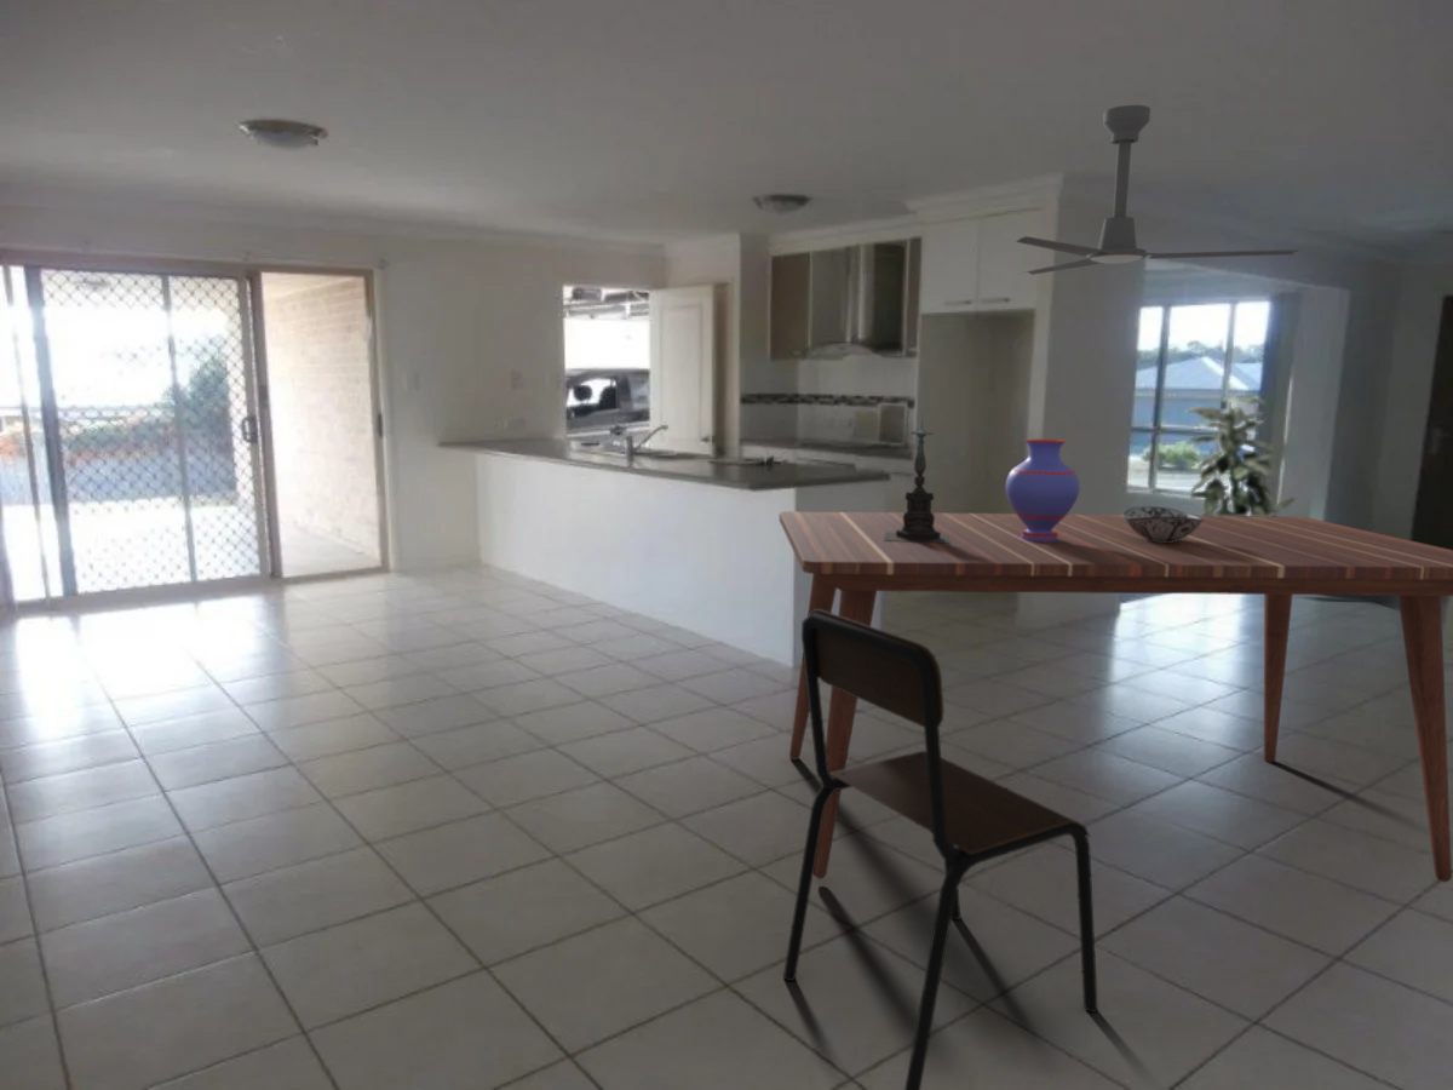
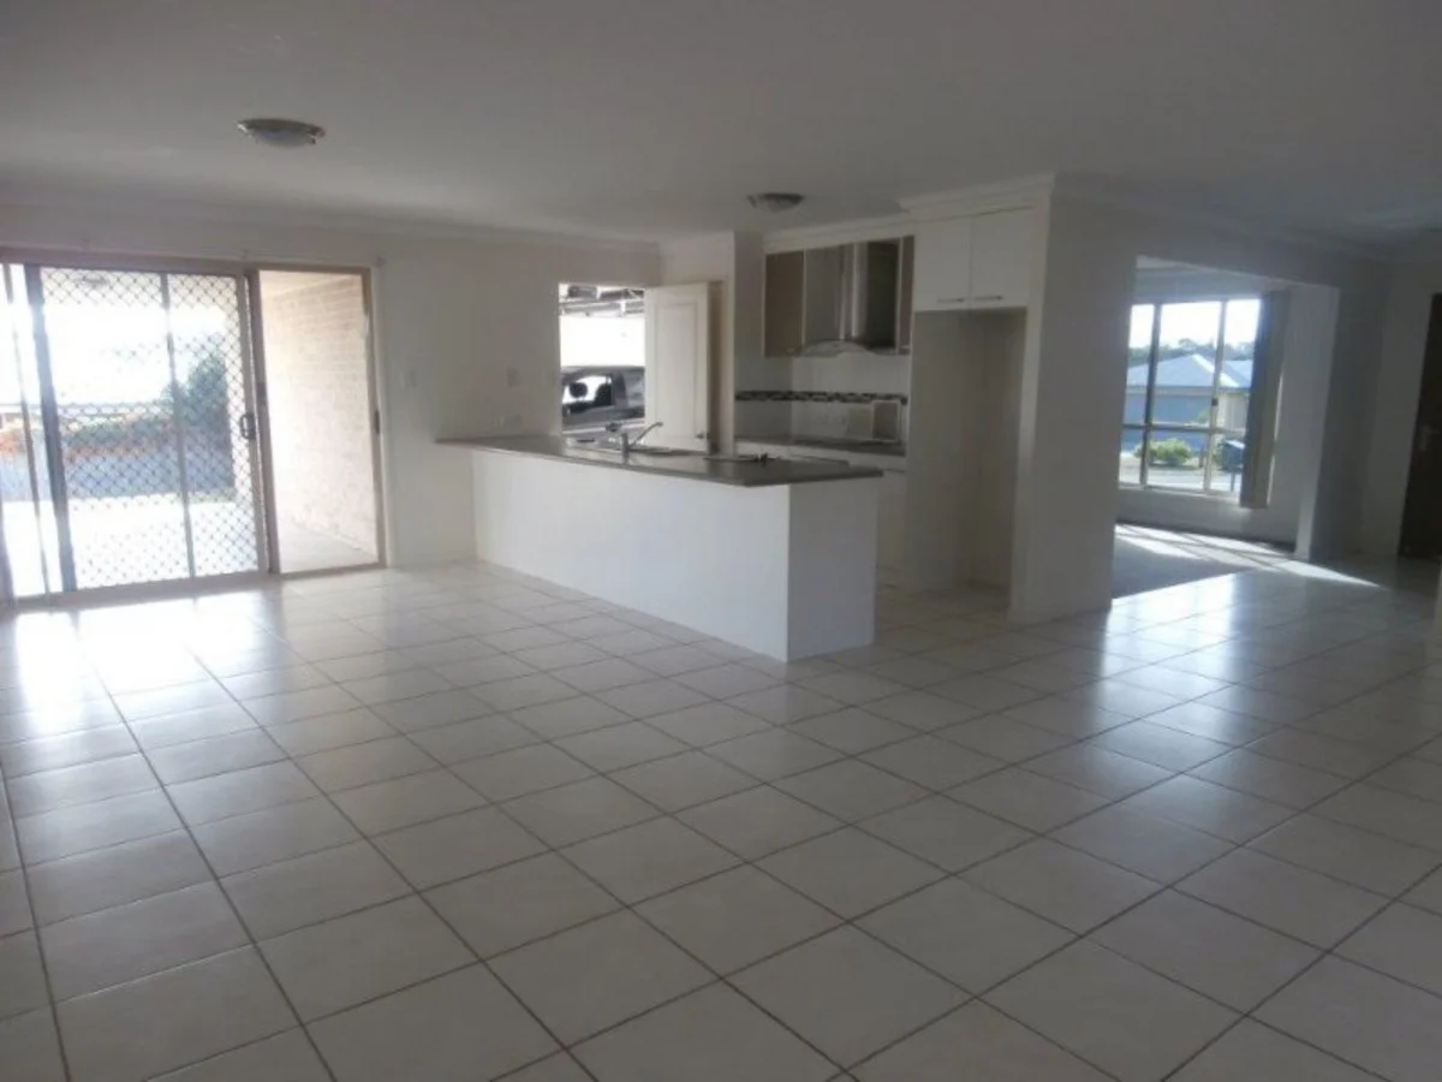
- ceiling fan [1015,104,1300,276]
- indoor plant [1184,397,1297,516]
- decorative bowl [1122,505,1204,543]
- candle holder [884,412,949,544]
- vase [1005,437,1081,541]
- dining table [779,510,1453,883]
- chair [782,609,1099,1090]
